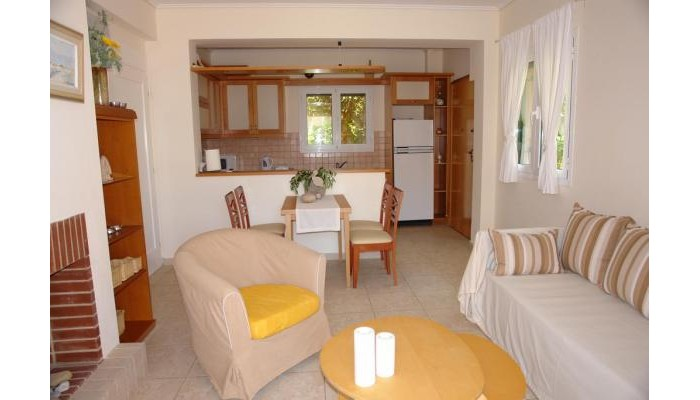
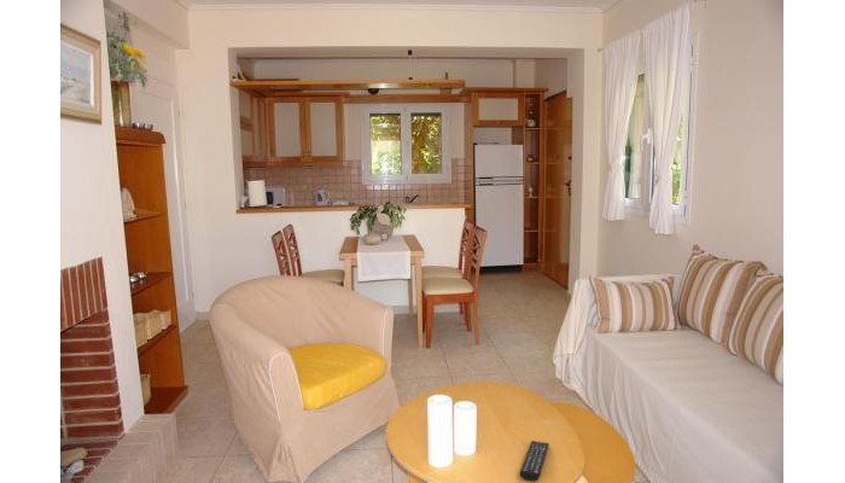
+ remote control [519,440,550,483]
